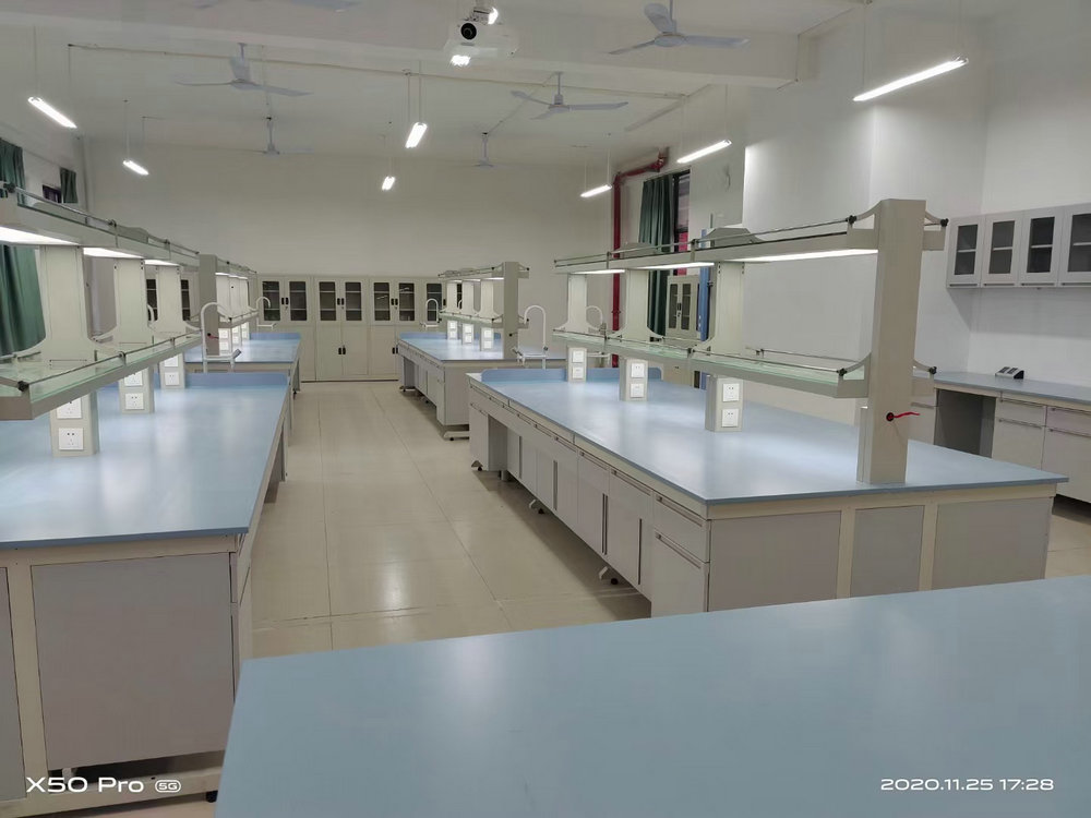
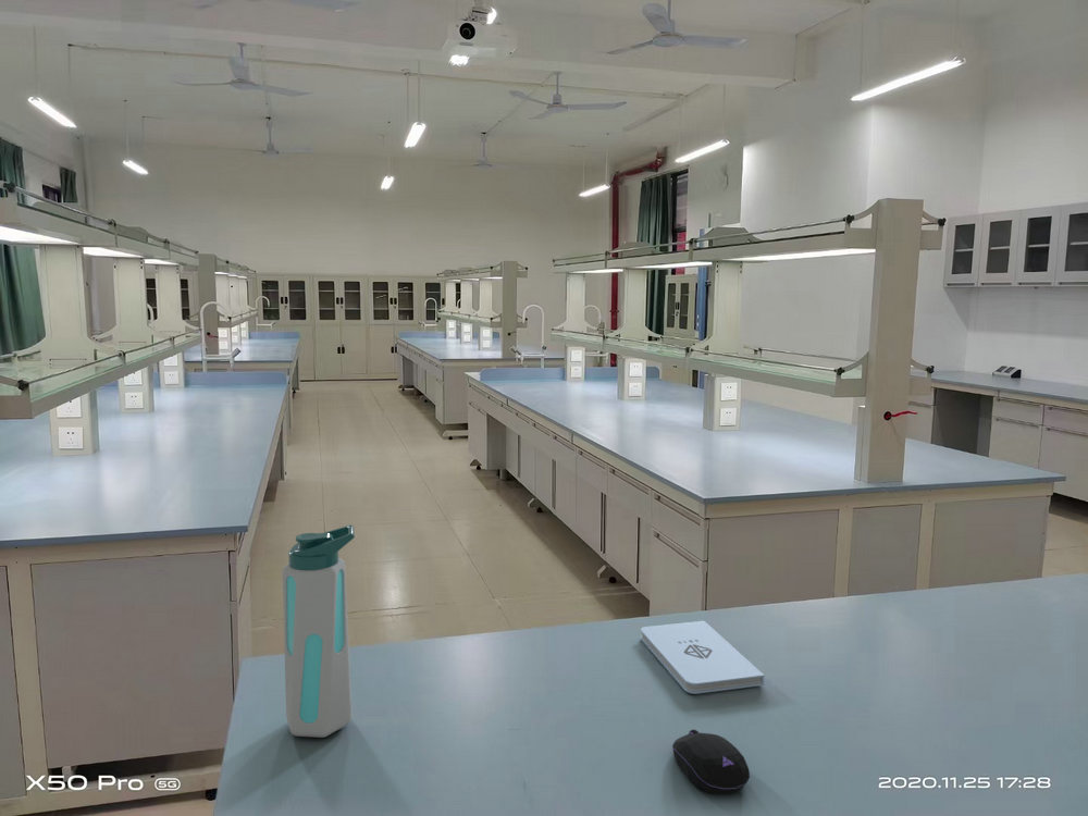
+ water bottle [282,523,356,739]
+ notepad [640,620,765,695]
+ computer mouse [671,729,751,795]
